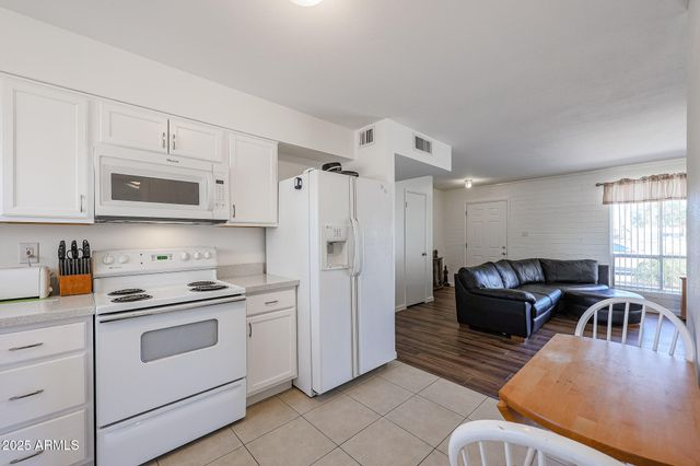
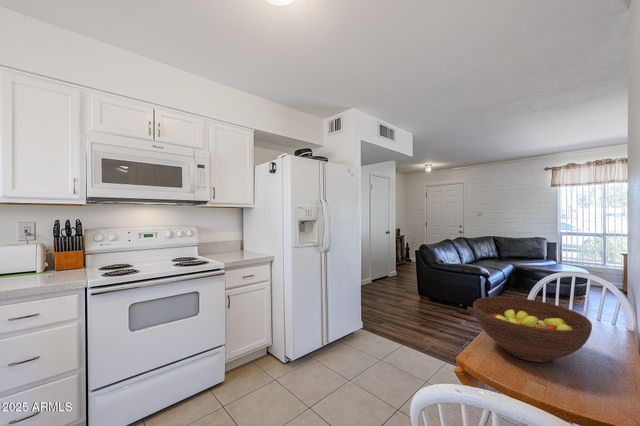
+ fruit bowl [472,296,593,363]
